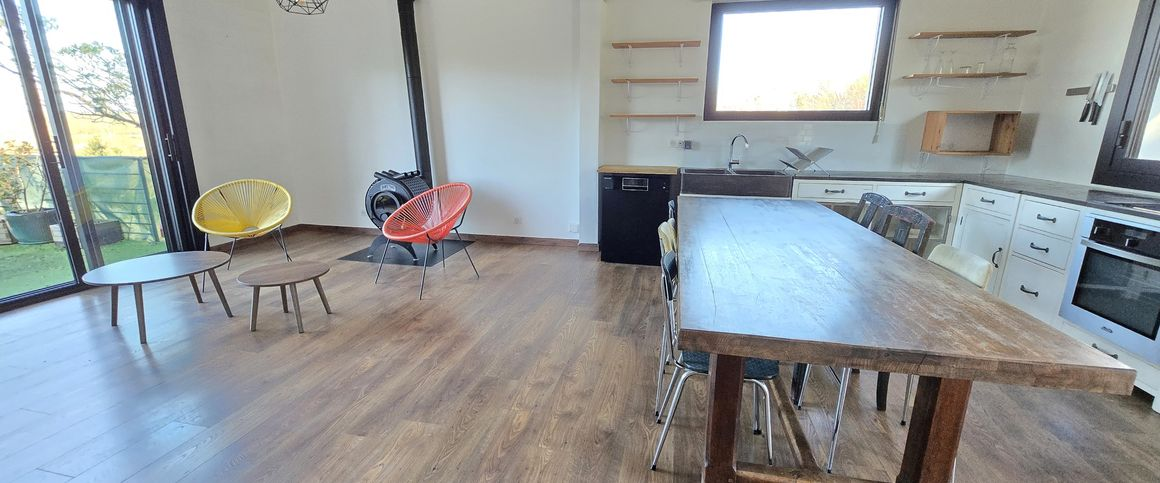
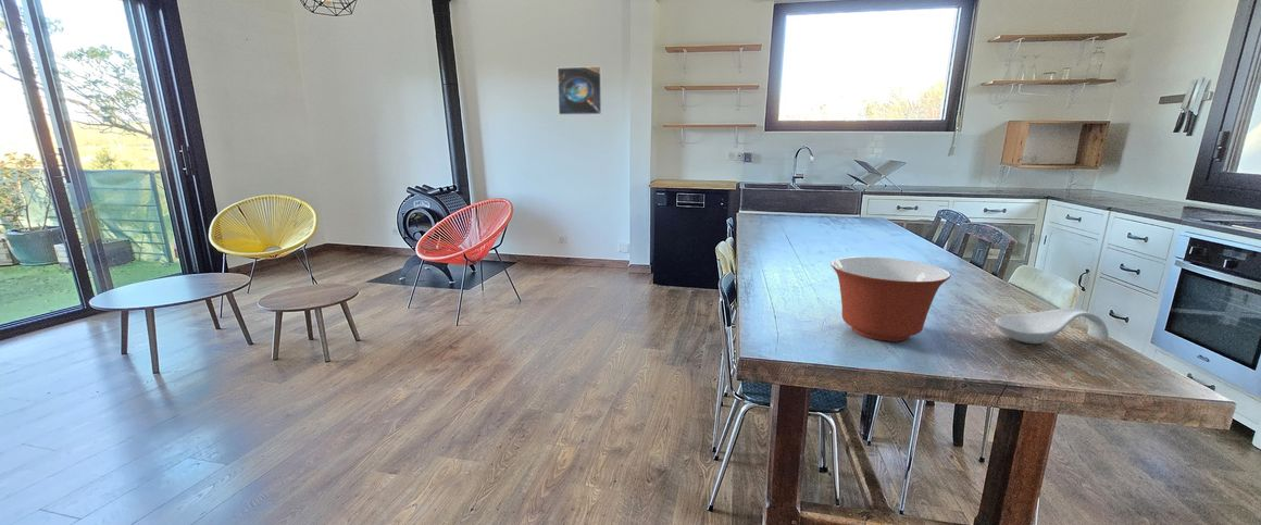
+ mixing bowl [829,255,951,342]
+ spoon rest [994,307,1110,345]
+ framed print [557,65,603,116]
